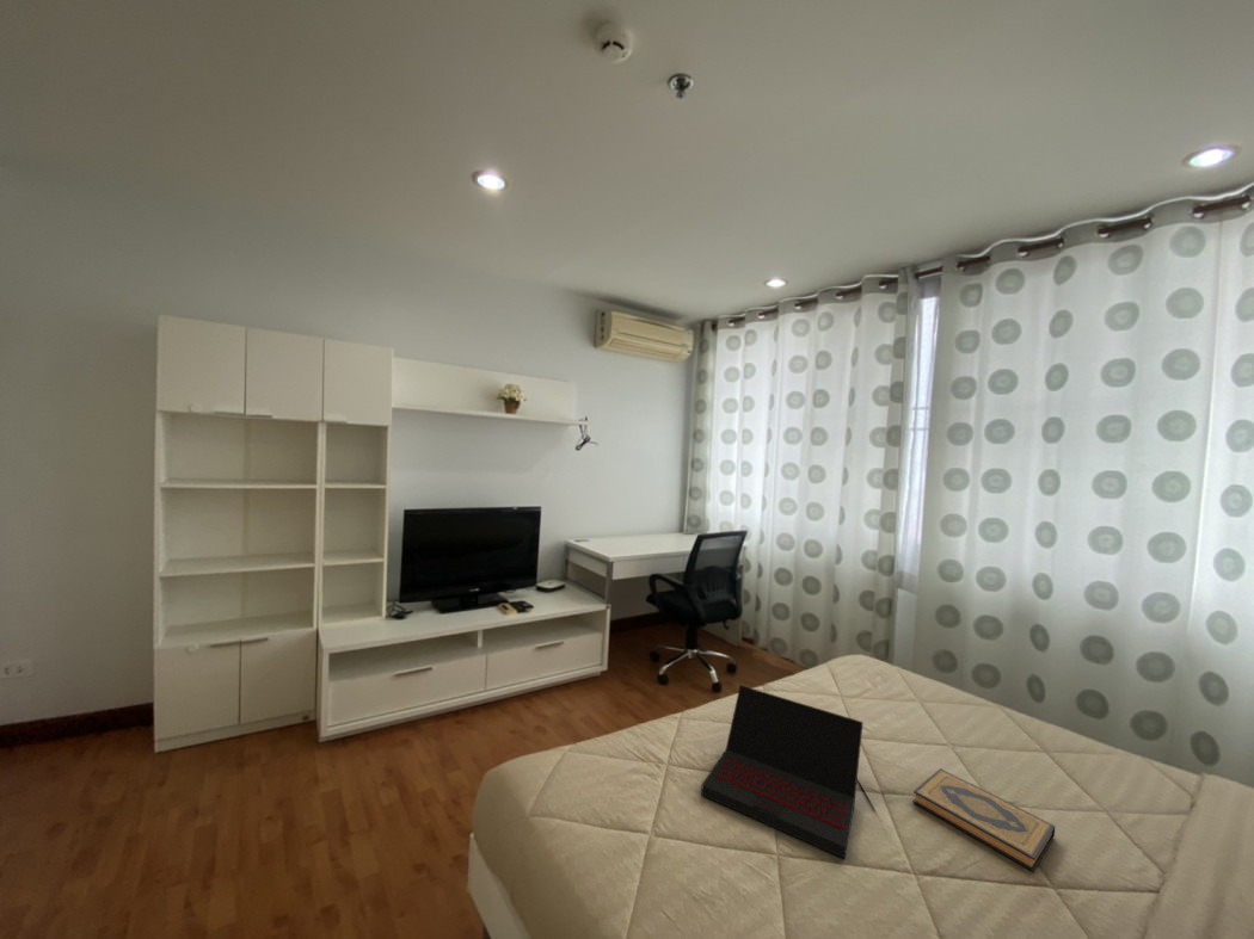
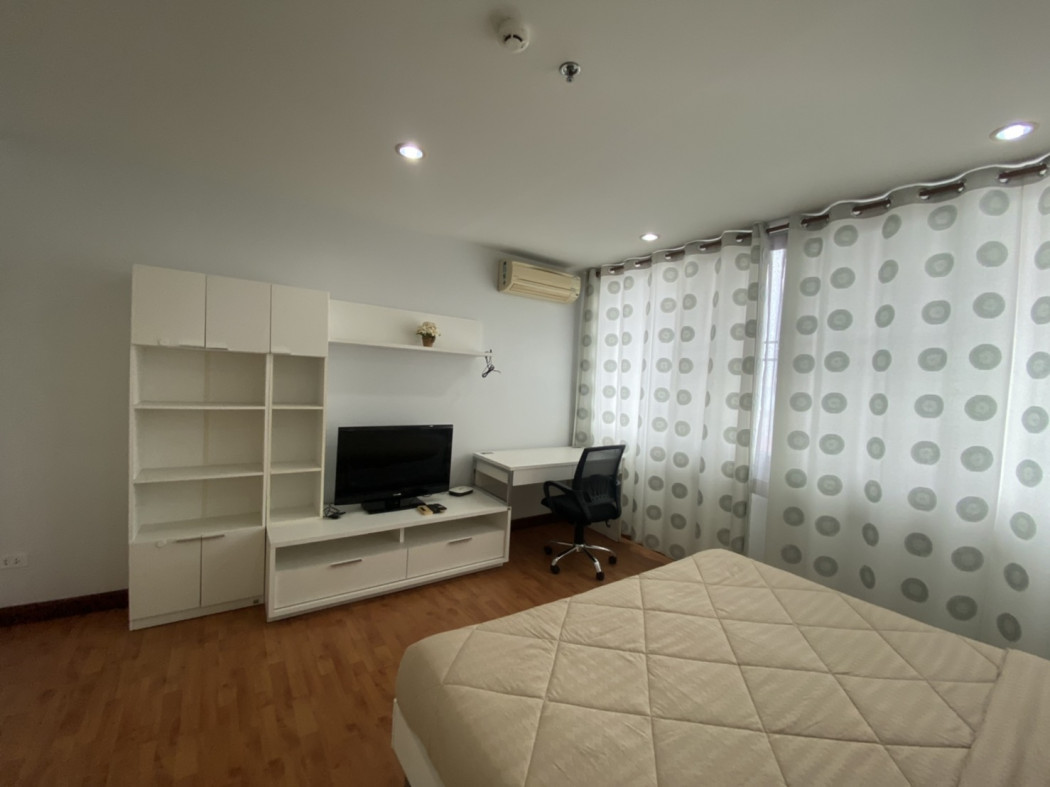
- laptop [700,684,865,860]
- hardback book [911,767,1056,872]
